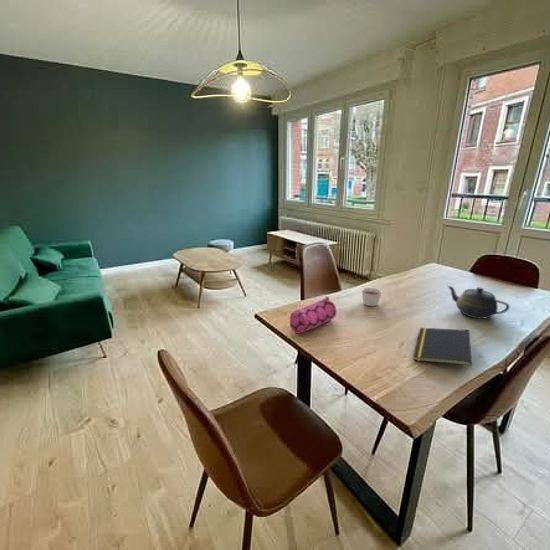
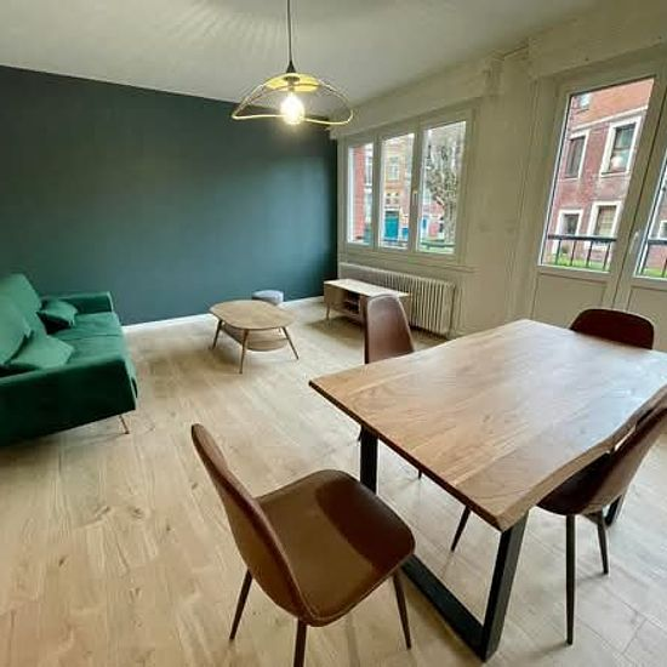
- pencil case [289,295,337,334]
- candle [361,287,383,307]
- notepad [412,327,473,367]
- teapot [447,285,511,320]
